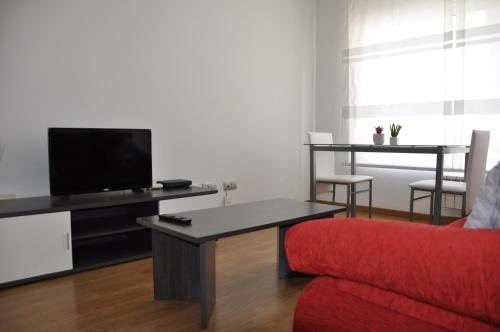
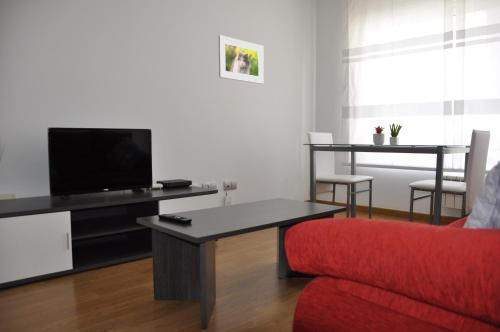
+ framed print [218,34,265,85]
